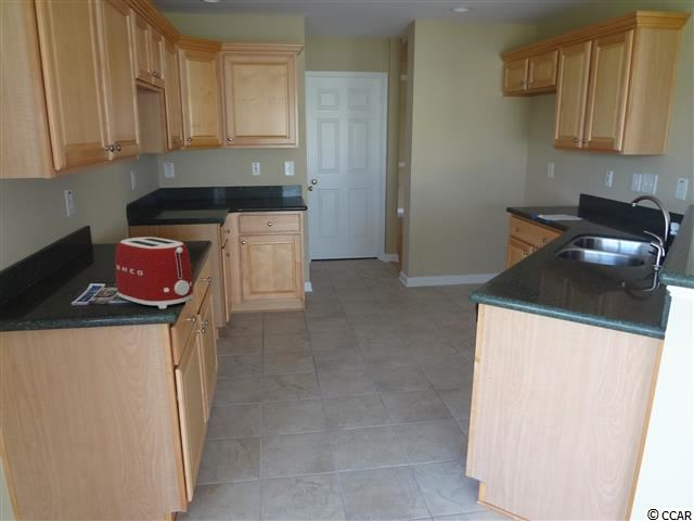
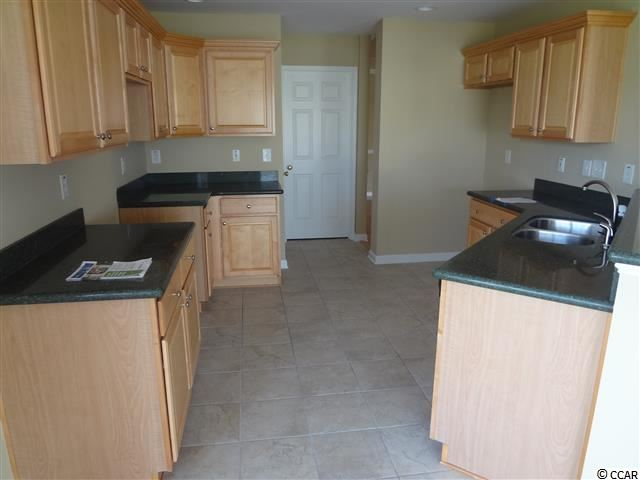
- toaster [114,236,195,309]
